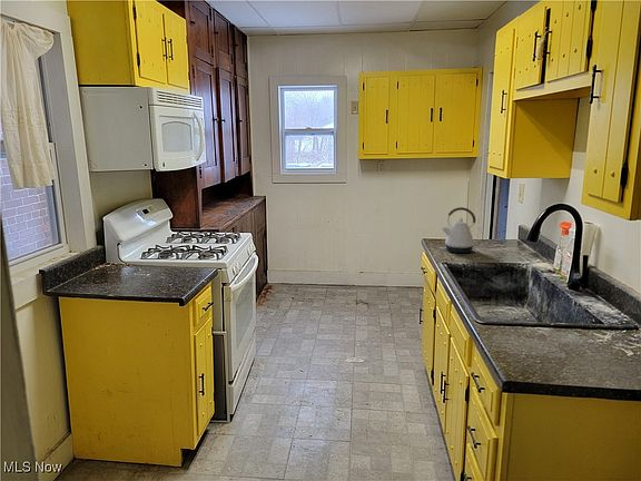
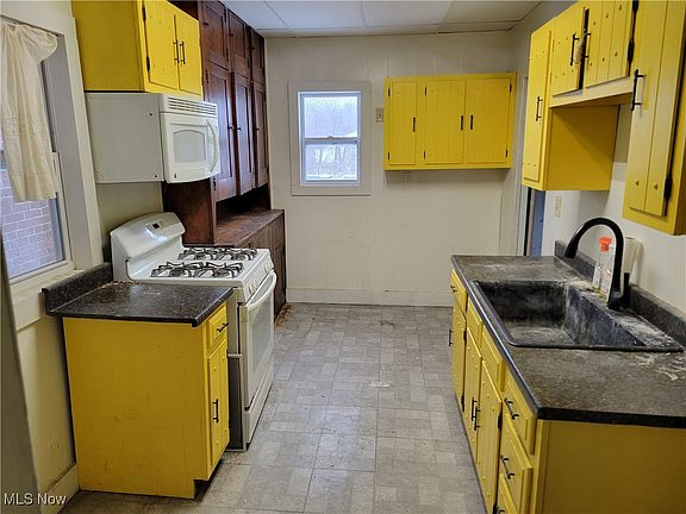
- kettle [441,206,477,254]
